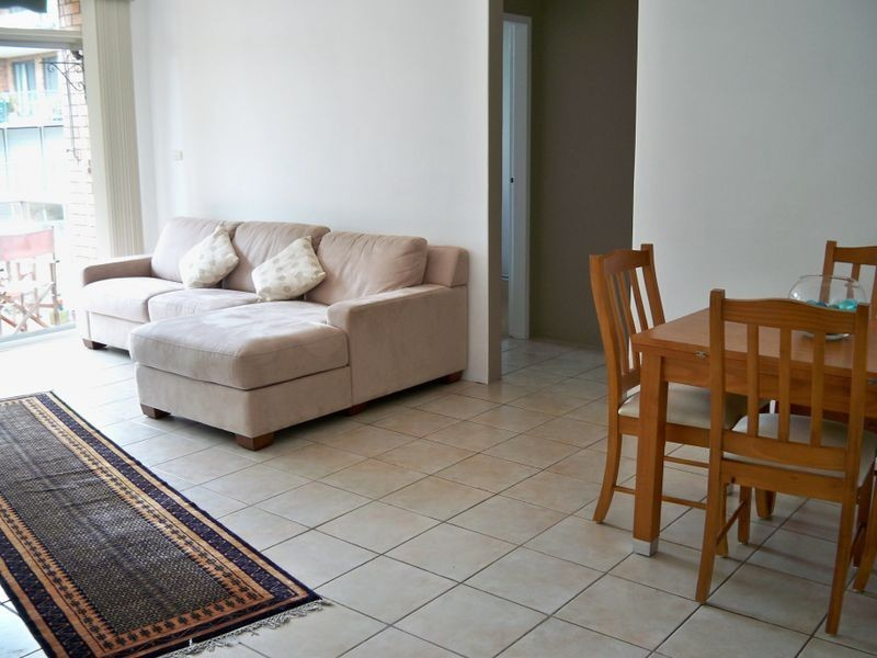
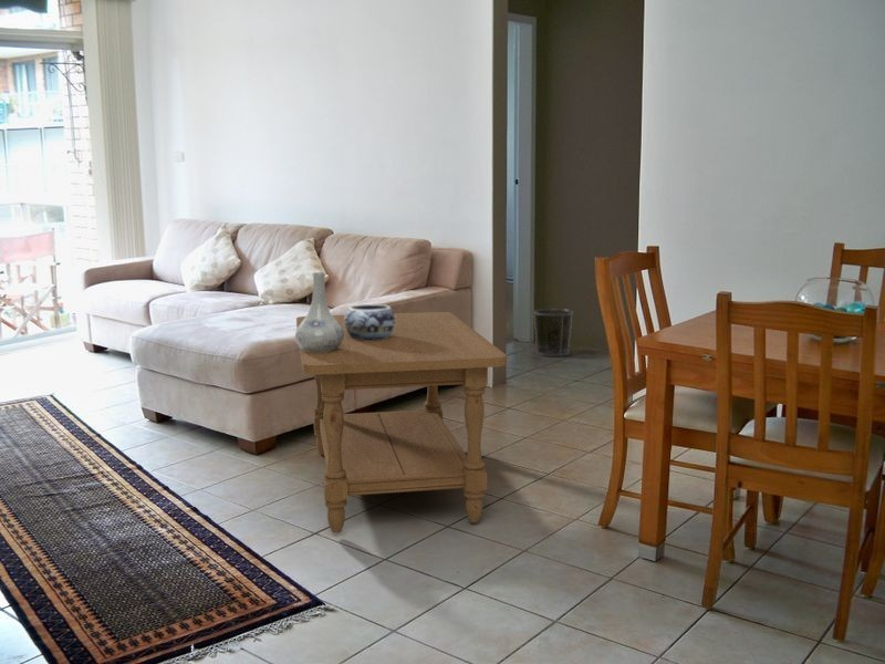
+ waste bin [532,308,574,357]
+ decorative bowl [344,303,396,341]
+ vase [294,271,344,353]
+ coffee table [295,311,508,535]
